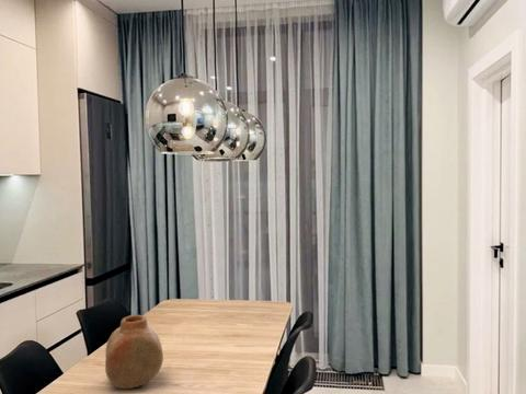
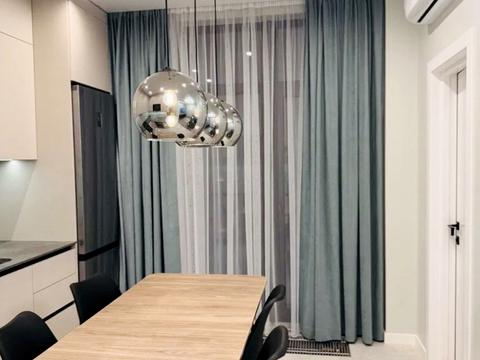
- vase [104,314,164,390]
